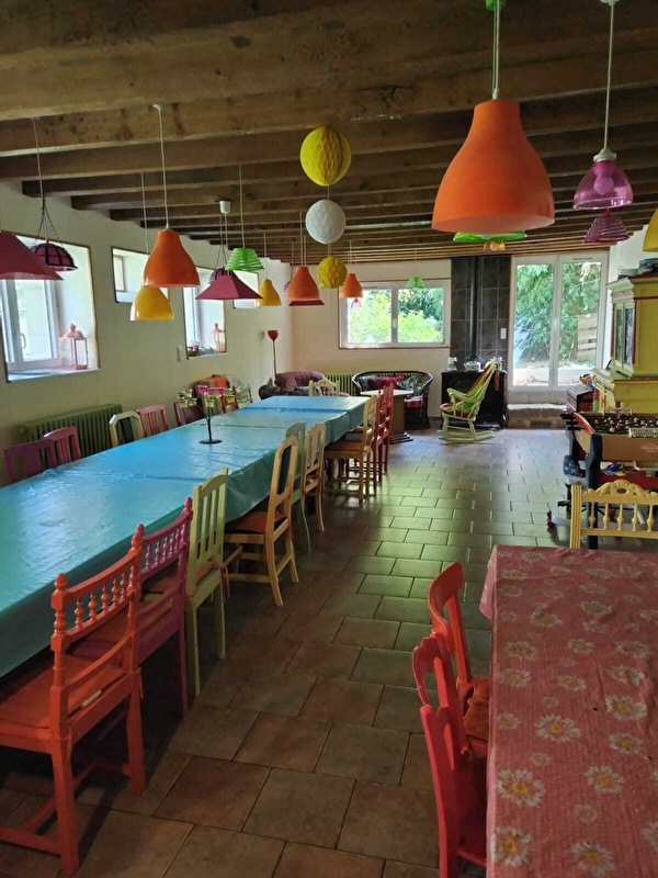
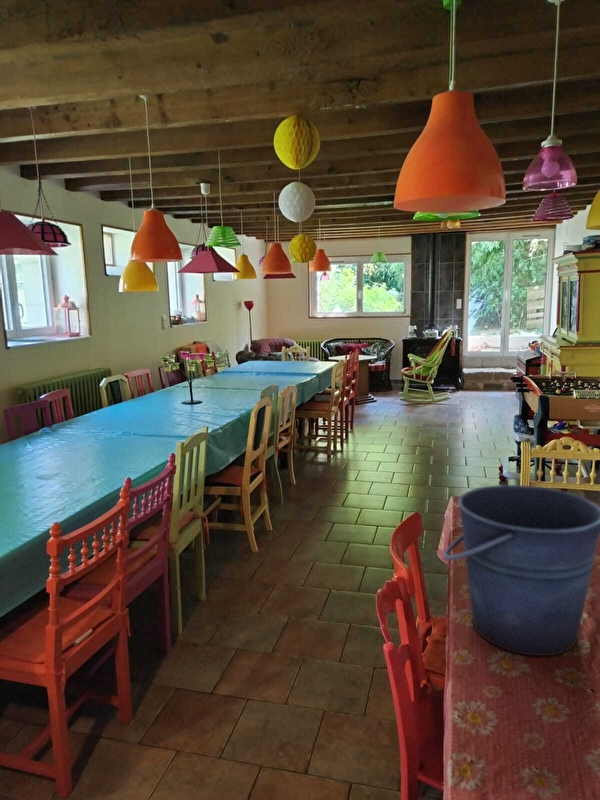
+ bucket [442,484,600,657]
